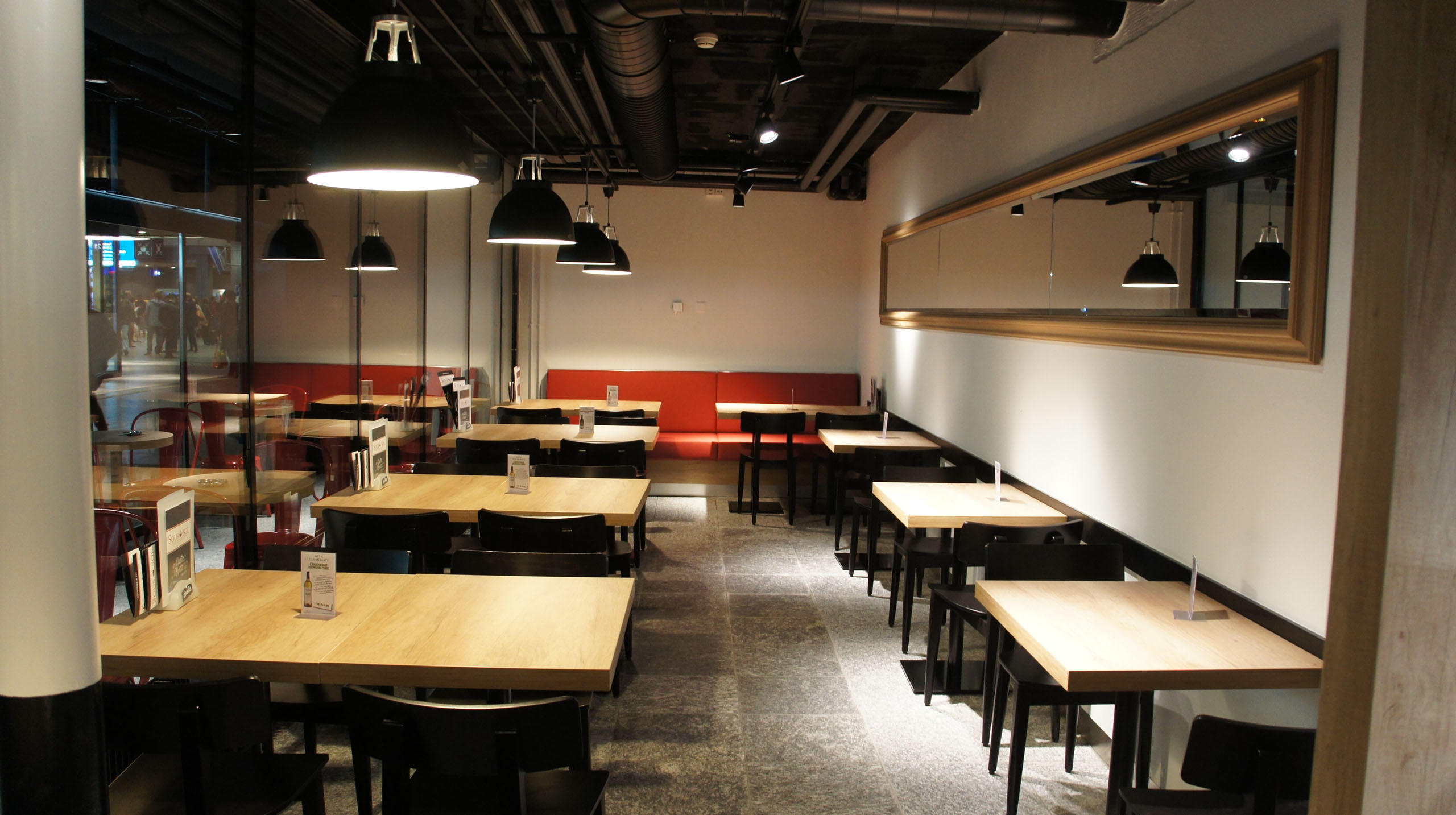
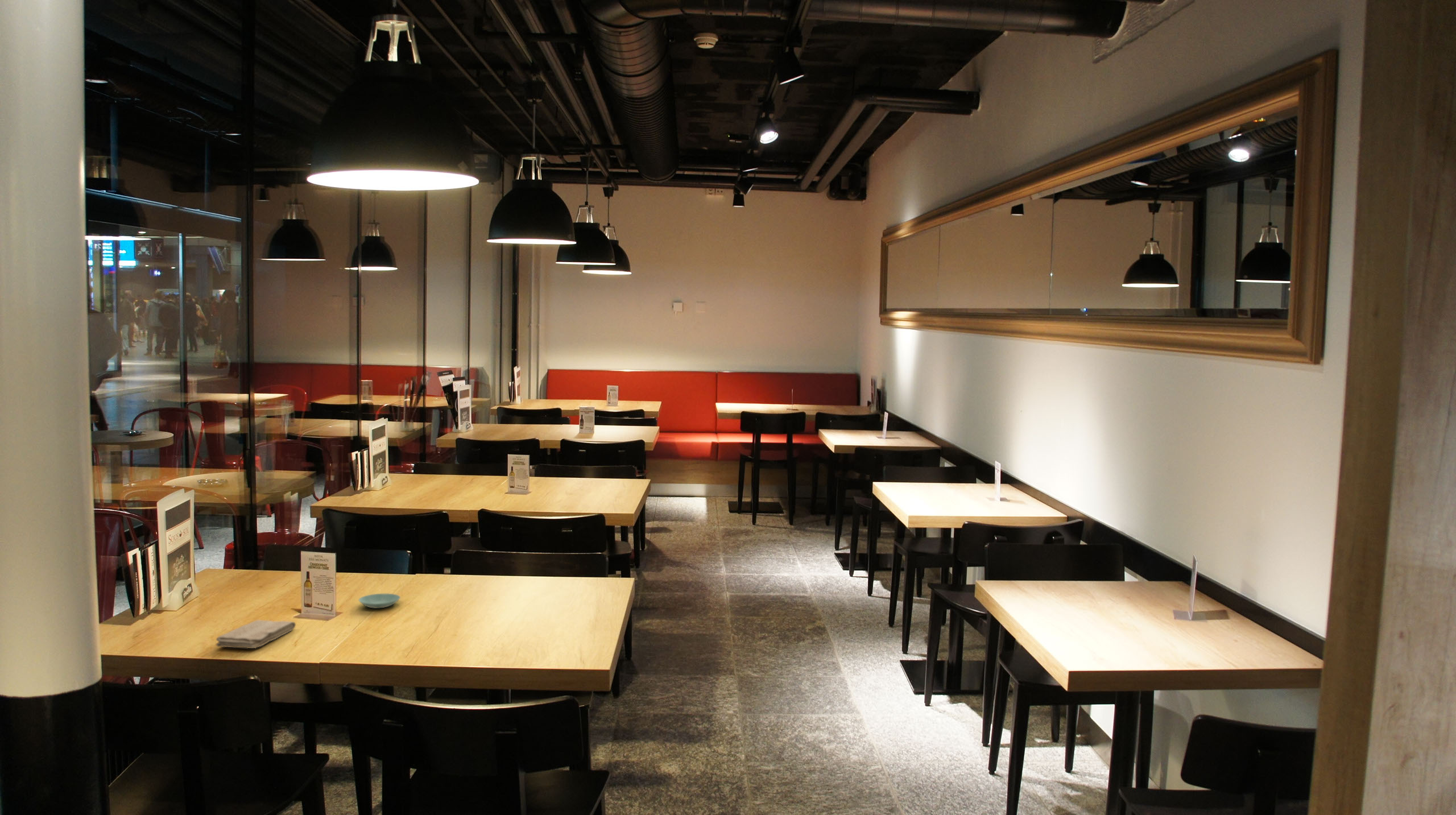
+ washcloth [216,619,296,649]
+ saucer [358,593,401,609]
